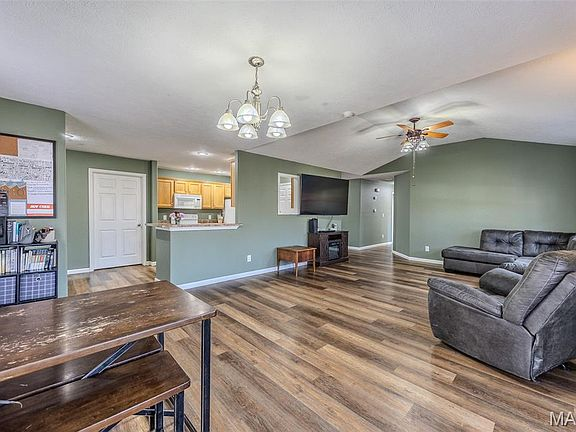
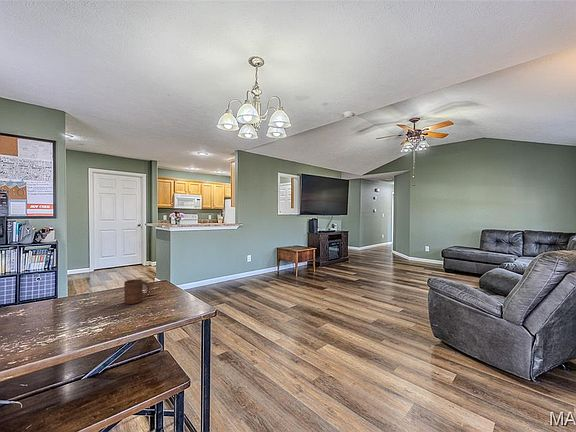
+ cup [123,278,151,305]
